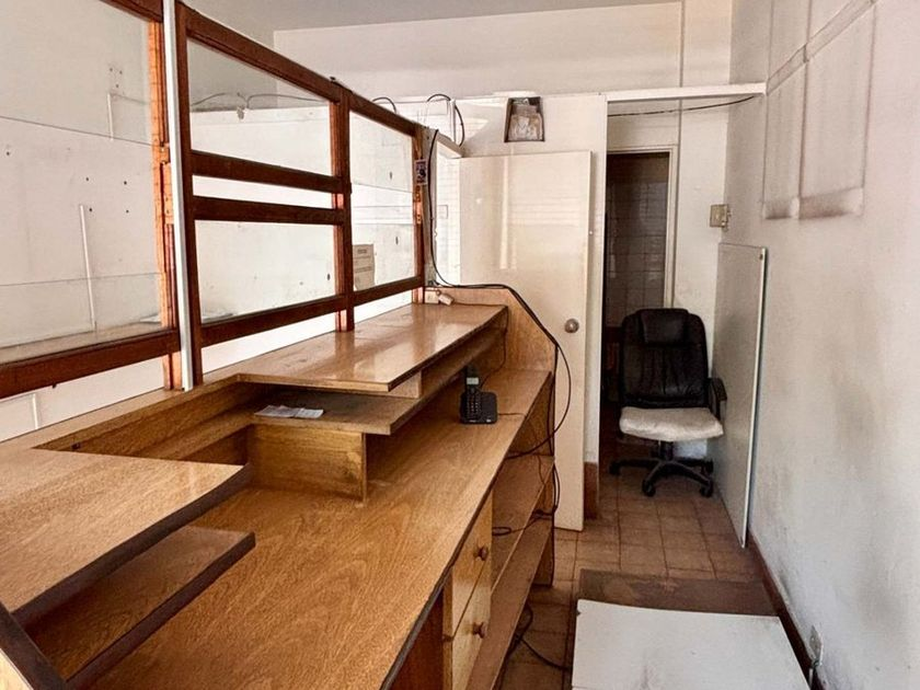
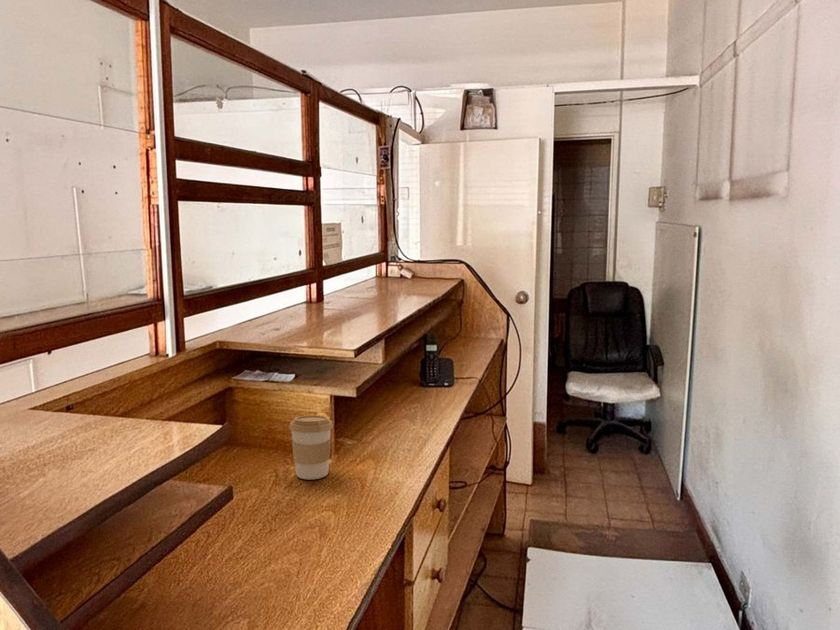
+ coffee cup [288,414,334,480]
